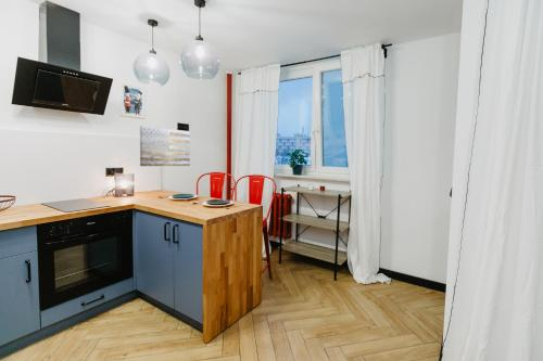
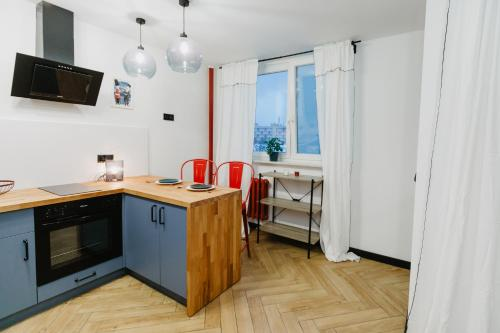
- wall art [139,125,191,167]
